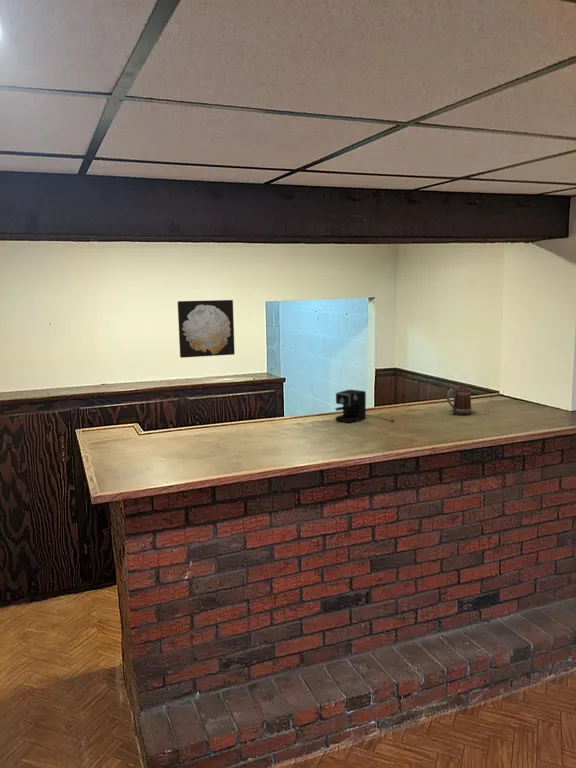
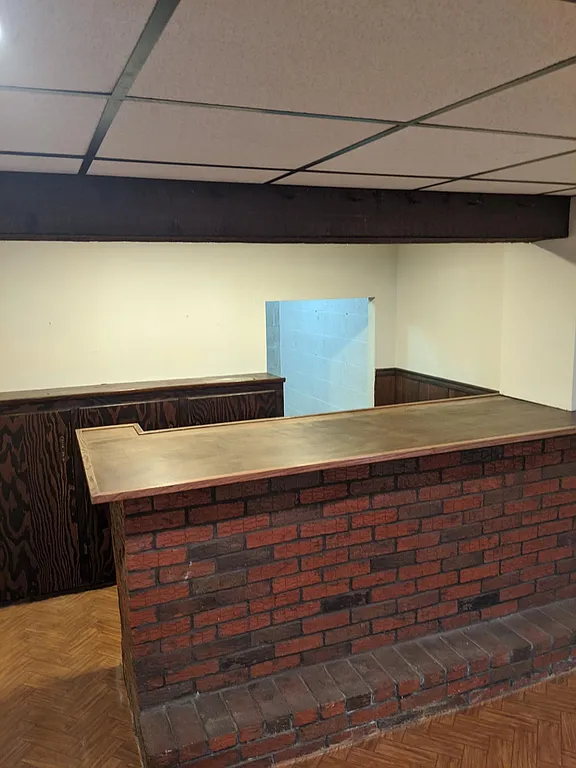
- beer mug [446,386,473,416]
- coffee maker [334,389,395,424]
- wall art [177,299,236,359]
